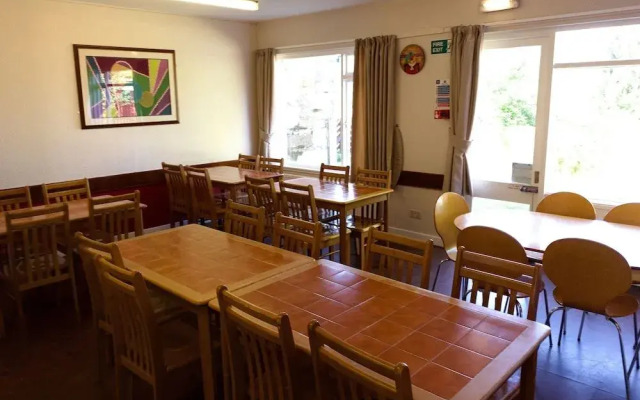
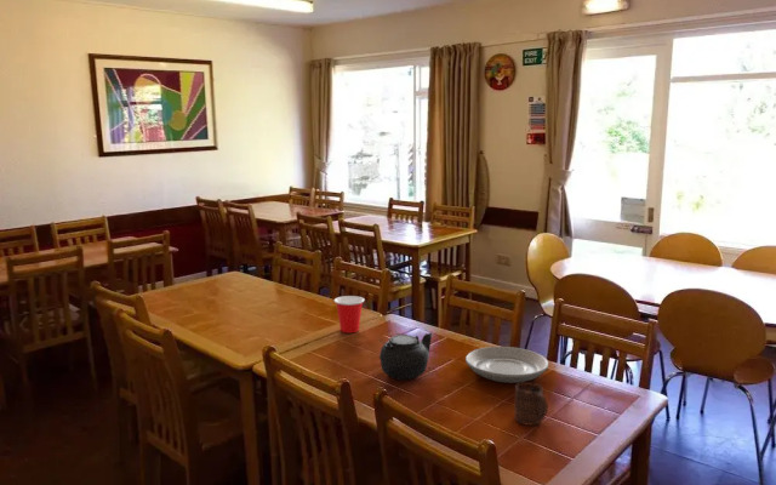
+ teapot [378,332,434,381]
+ plate [464,346,549,384]
+ cup [513,381,548,427]
+ cup [333,295,366,333]
